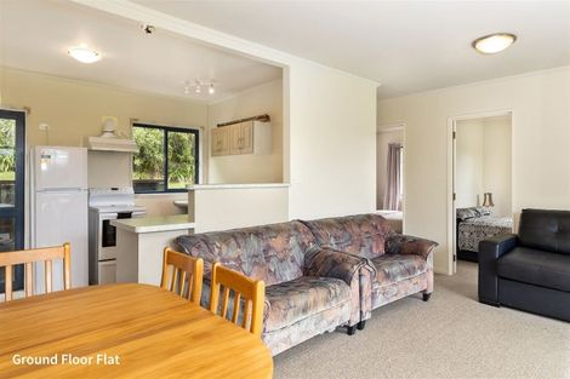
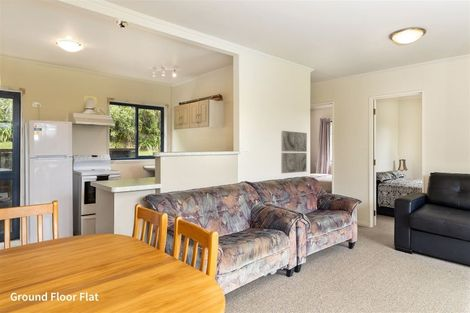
+ wall art [280,130,308,174]
